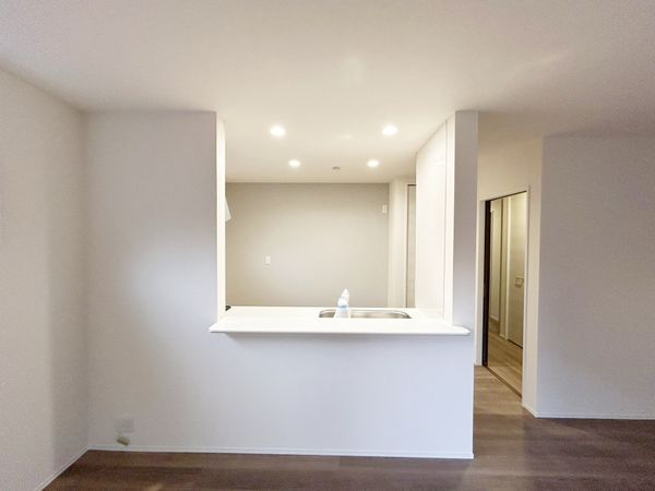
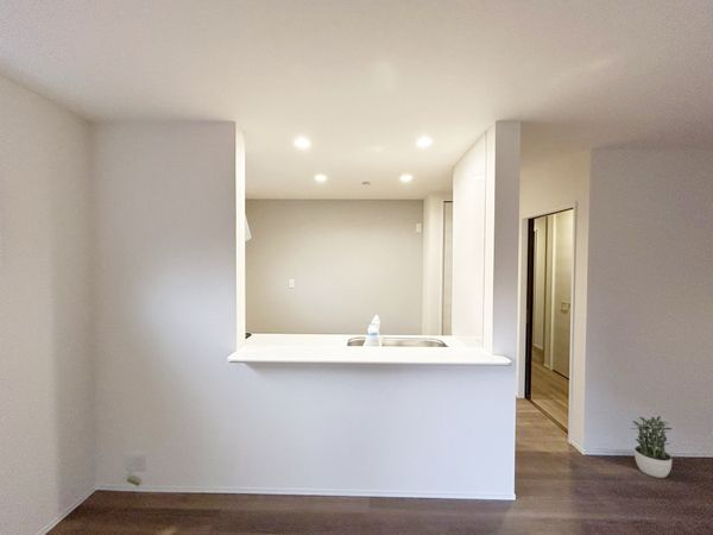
+ potted plant [630,415,674,479]
